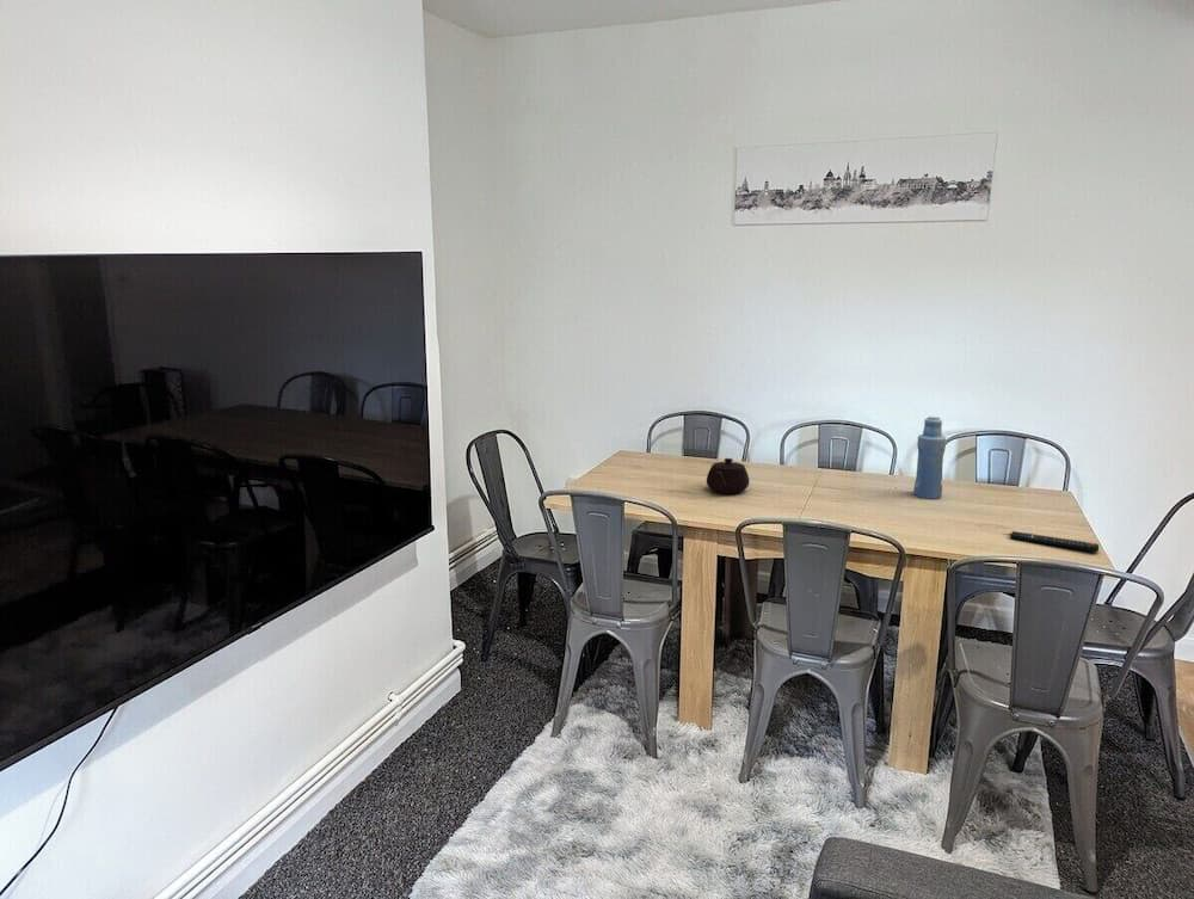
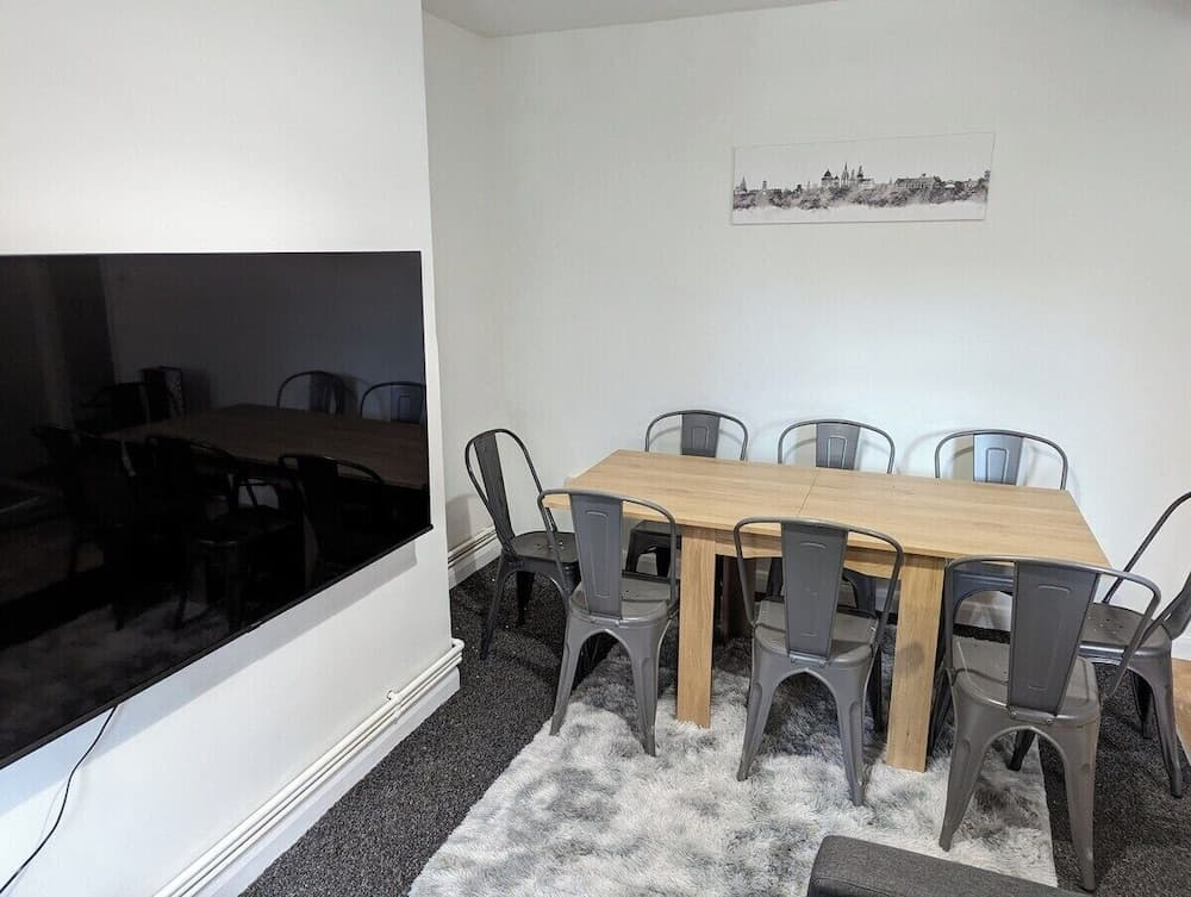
- bottle [912,415,947,500]
- teapot [706,457,750,495]
- remote control [1009,530,1100,553]
